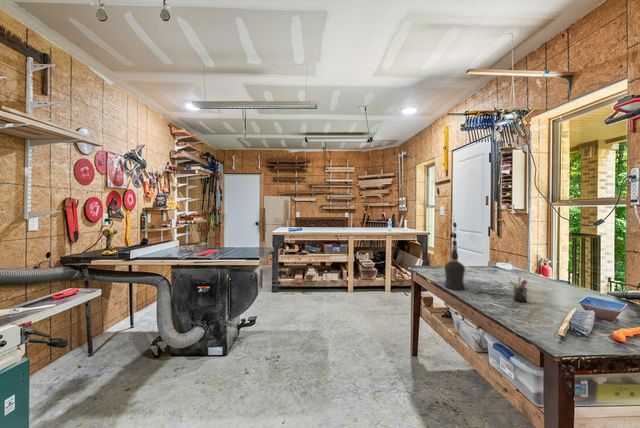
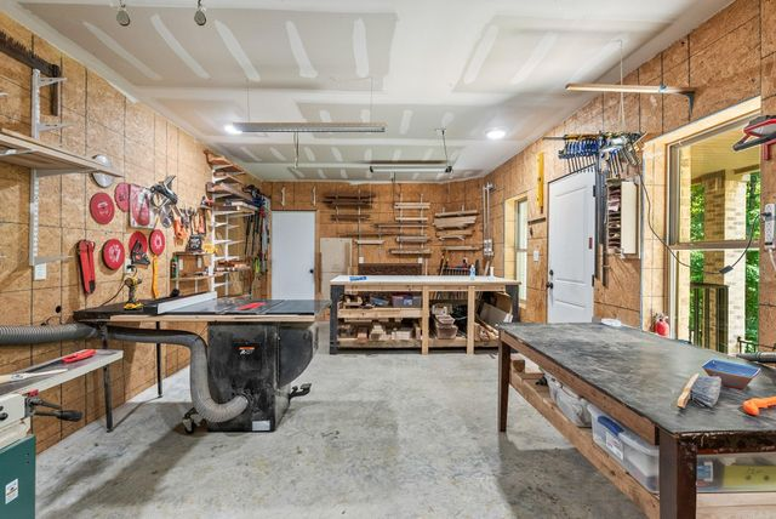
- pen holder [509,276,529,303]
- liquor bottle [443,240,466,291]
